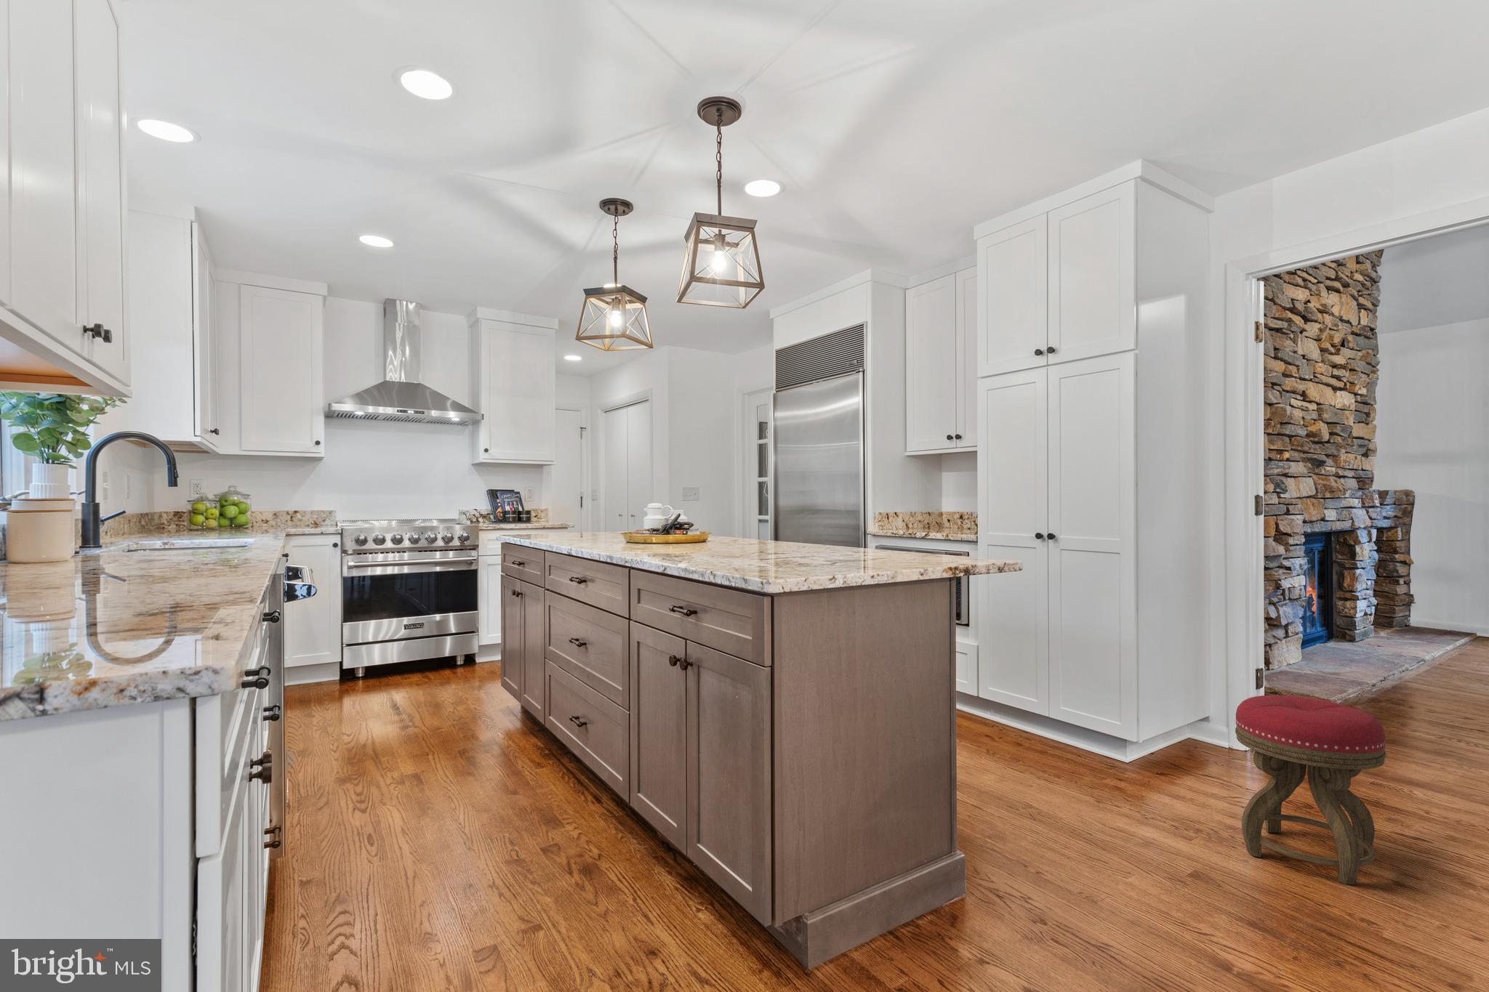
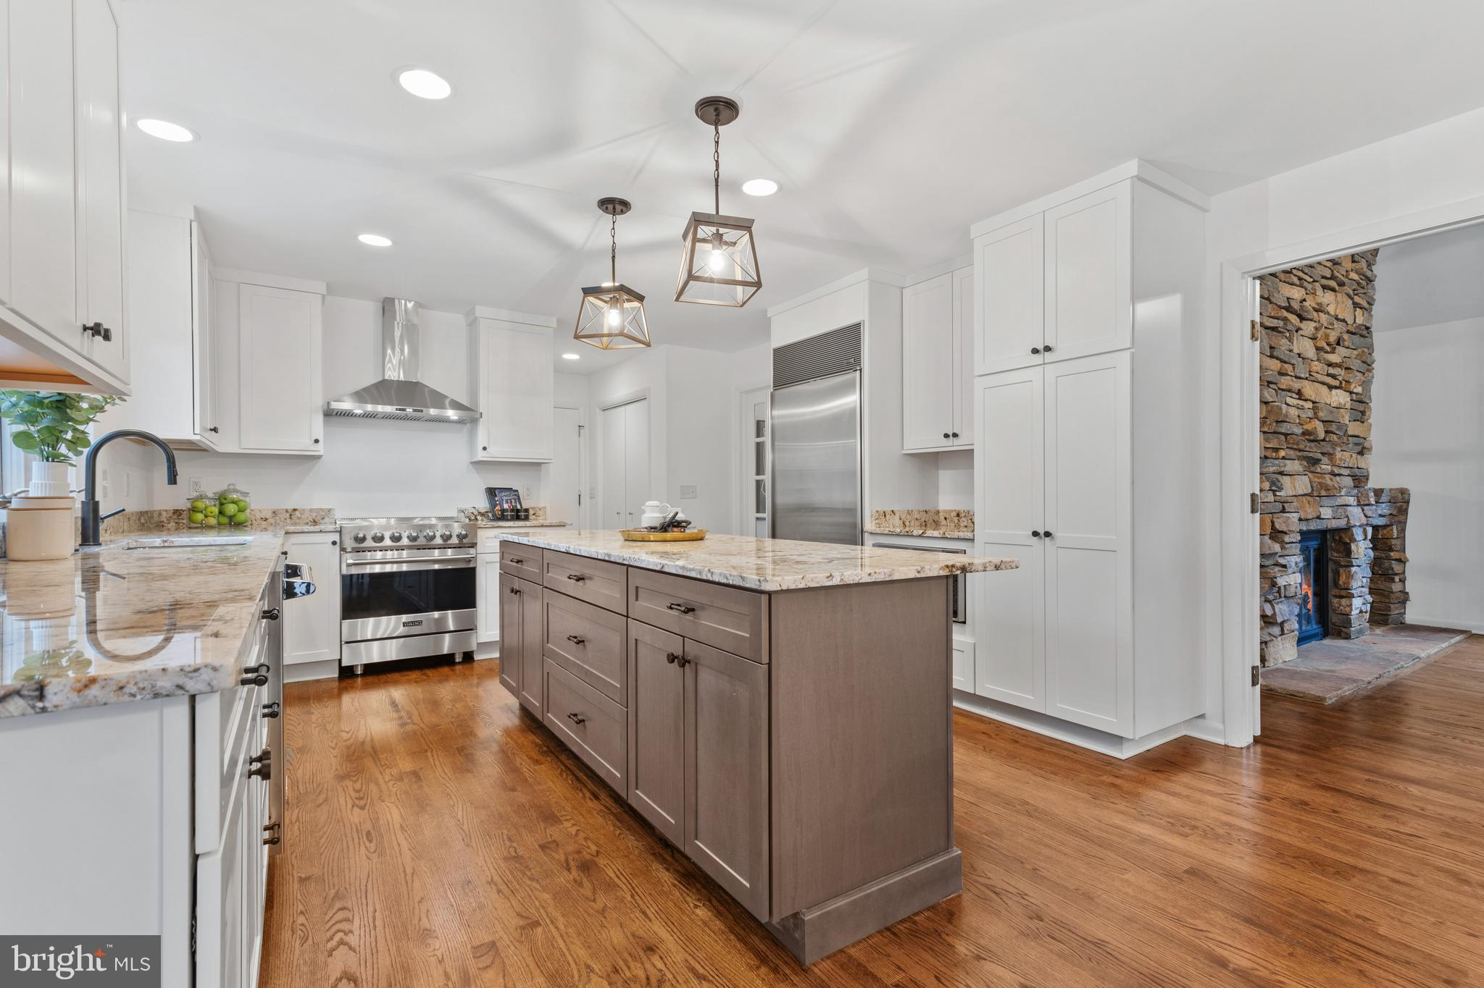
- stool [1234,695,1386,886]
